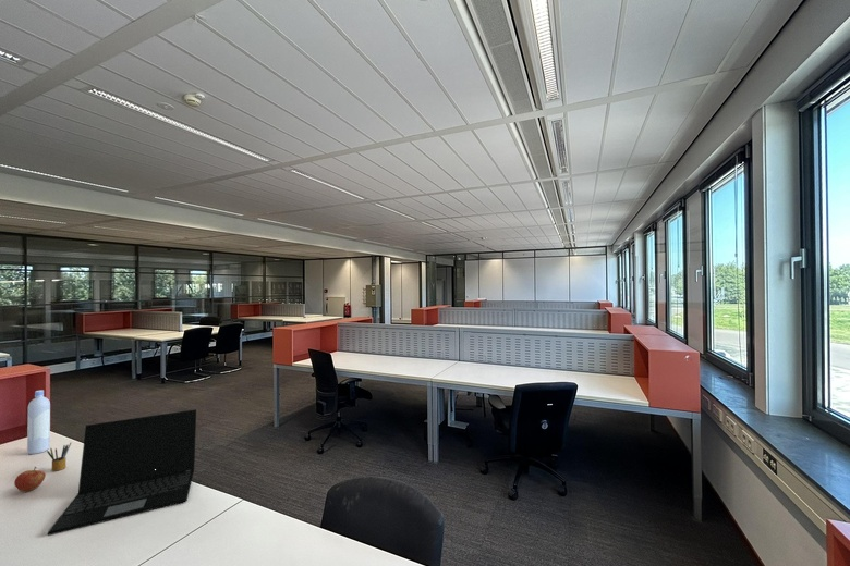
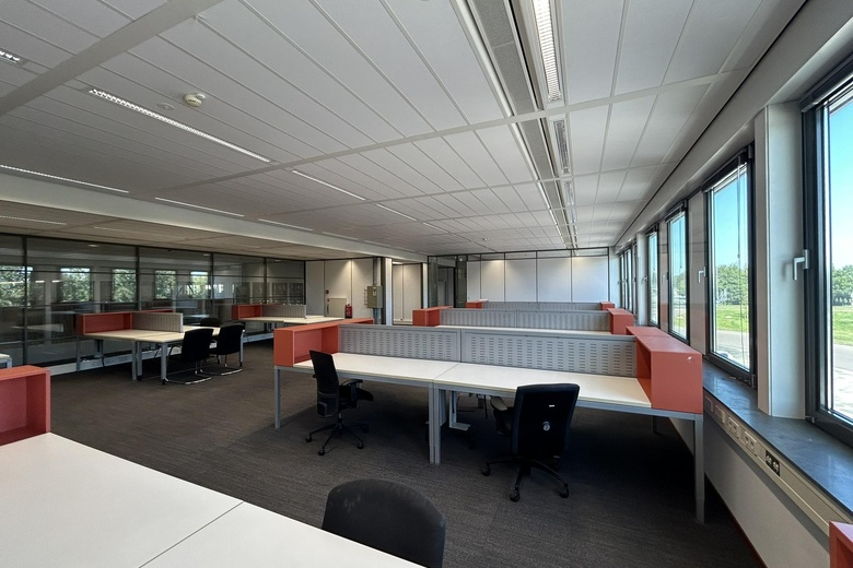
- pencil box [46,442,72,472]
- laptop [47,408,197,536]
- apple [13,466,46,493]
- bottle [26,389,51,455]
